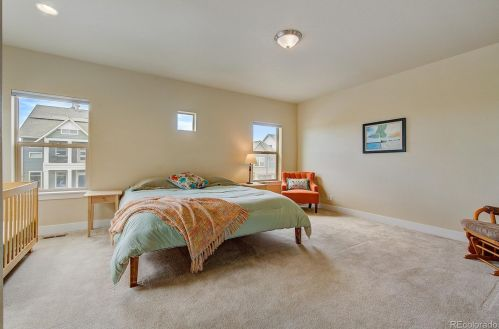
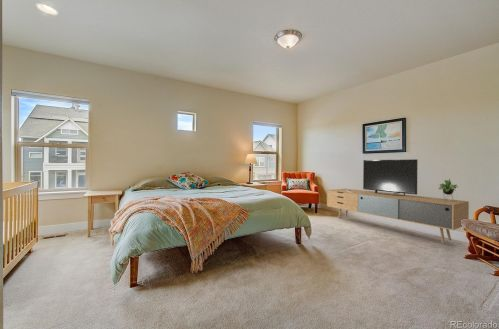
+ media console [326,158,470,244]
